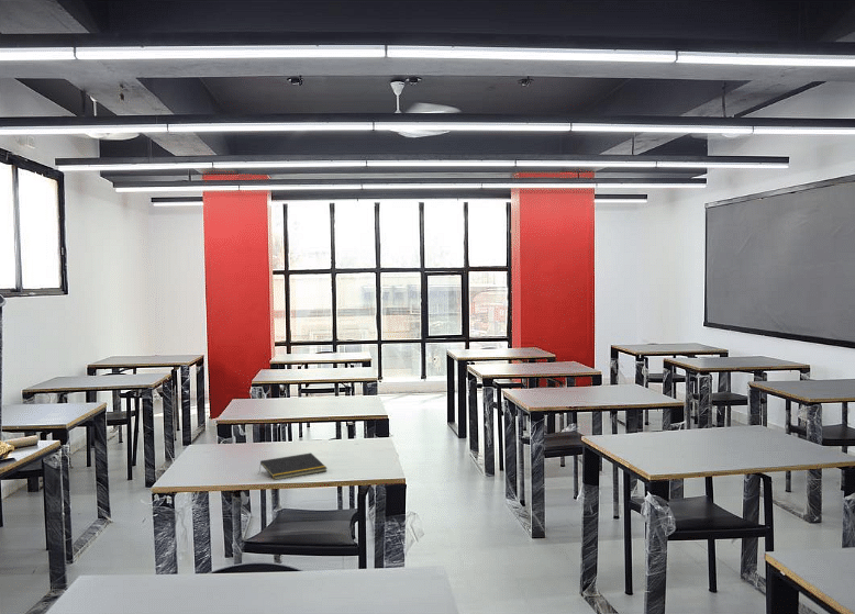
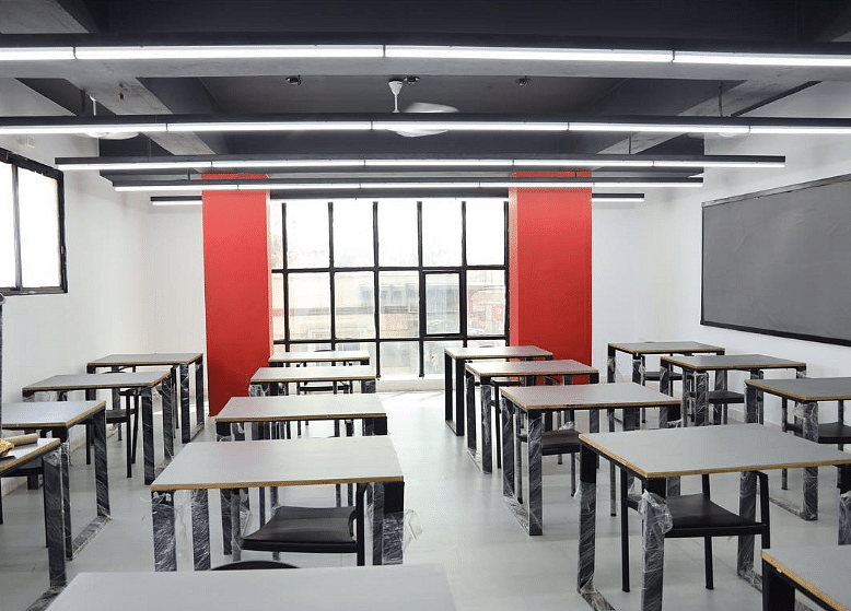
- notepad [258,451,329,481]
